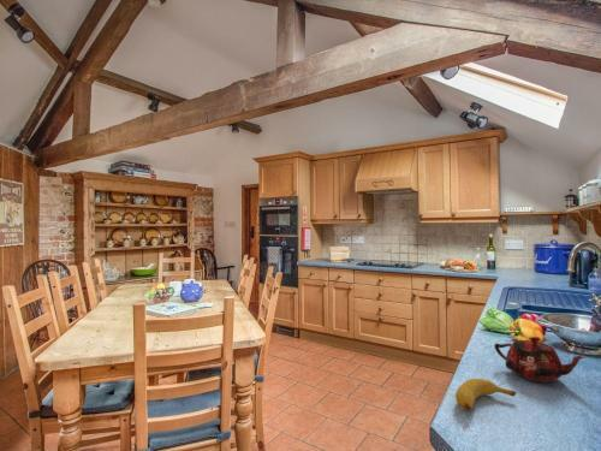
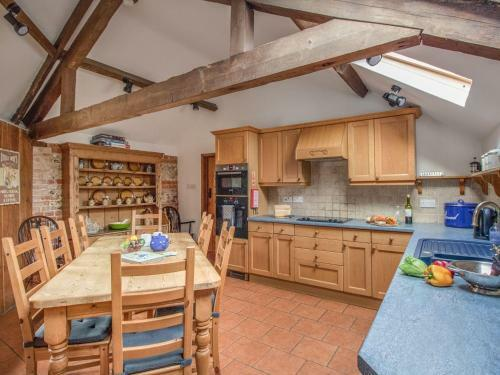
- banana [454,378,517,413]
- teapot [494,336,587,384]
